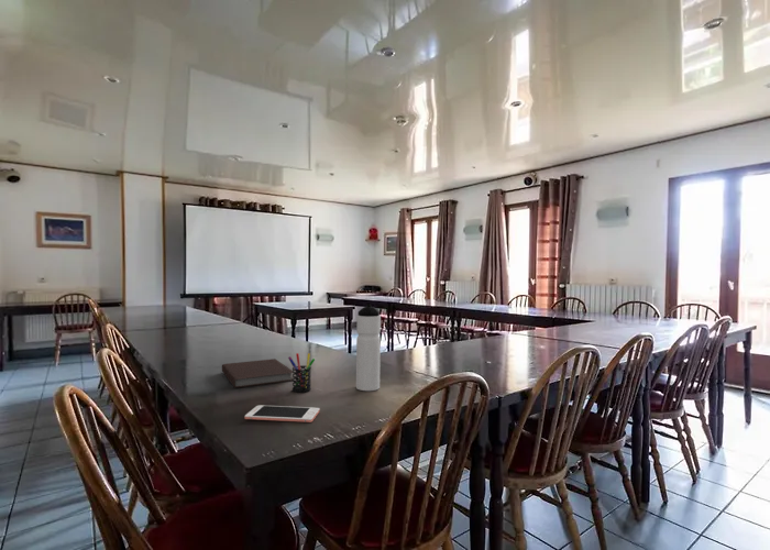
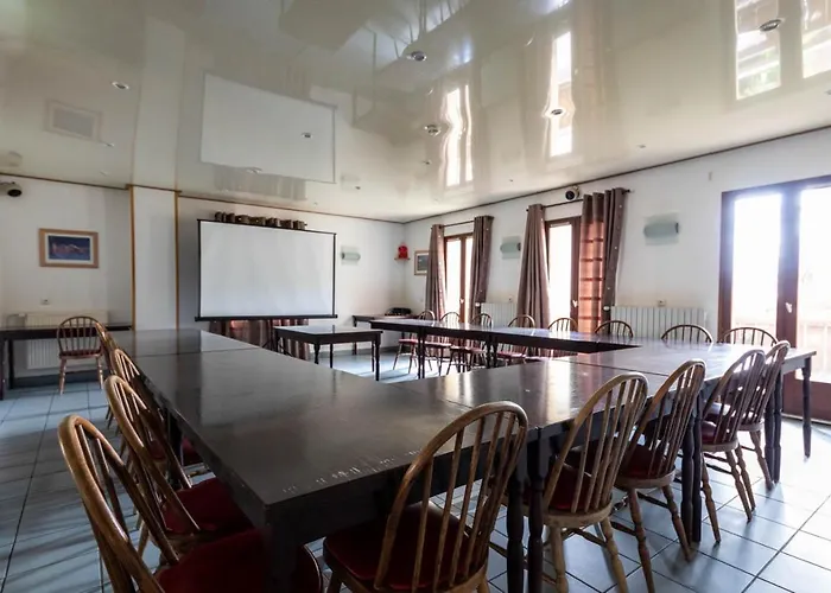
- cell phone [244,404,321,424]
- water bottle [355,302,382,392]
- notebook [221,358,294,389]
- pen holder [287,352,316,394]
